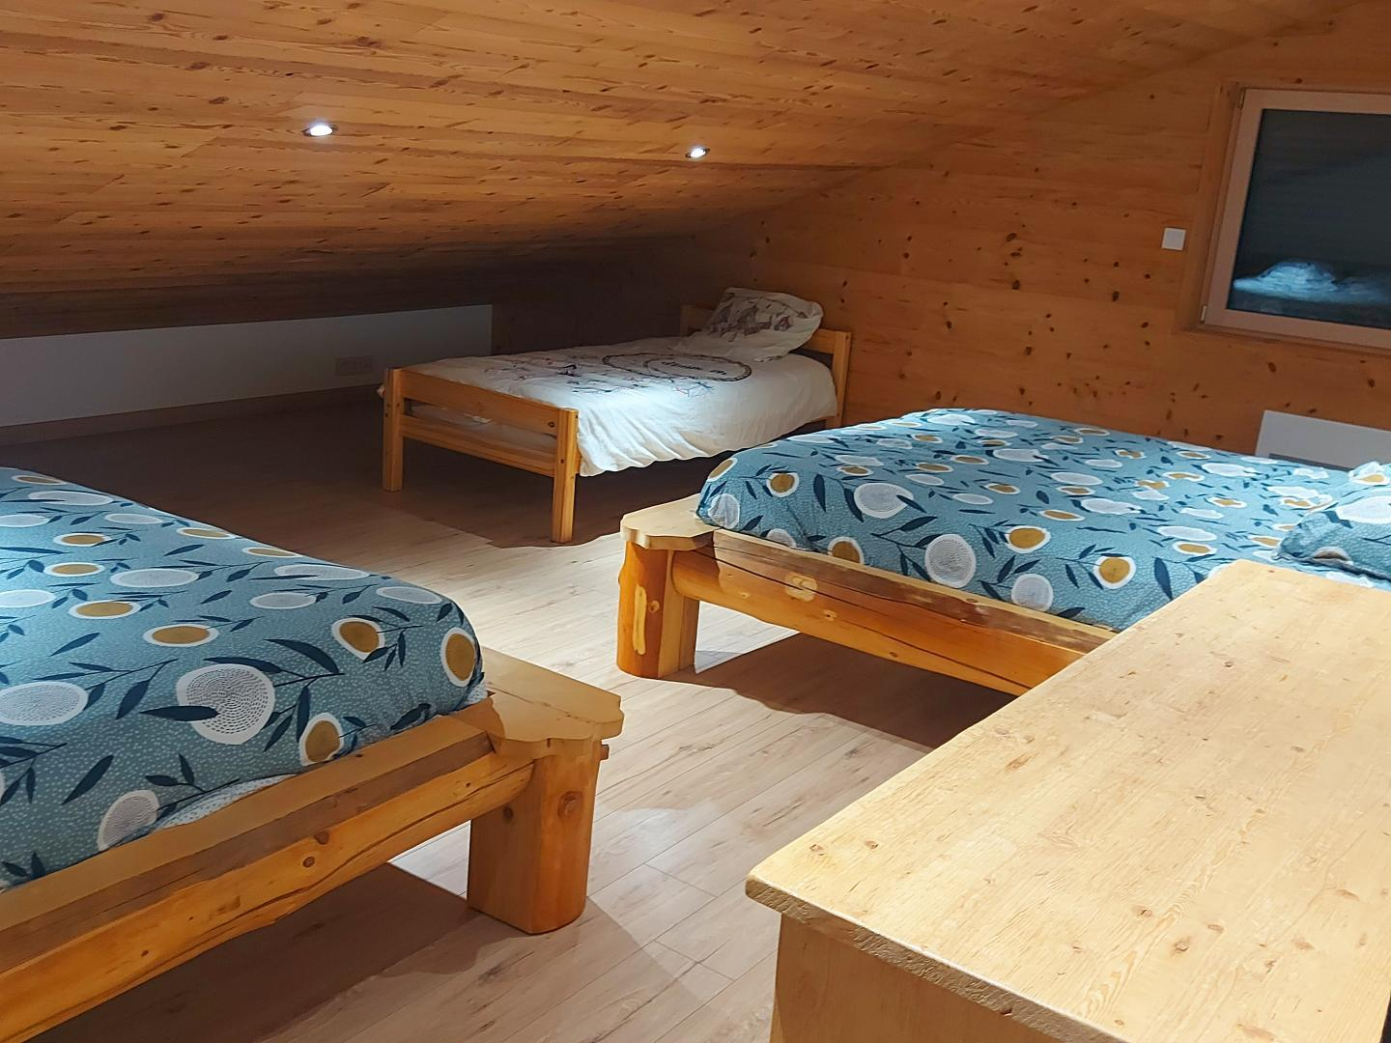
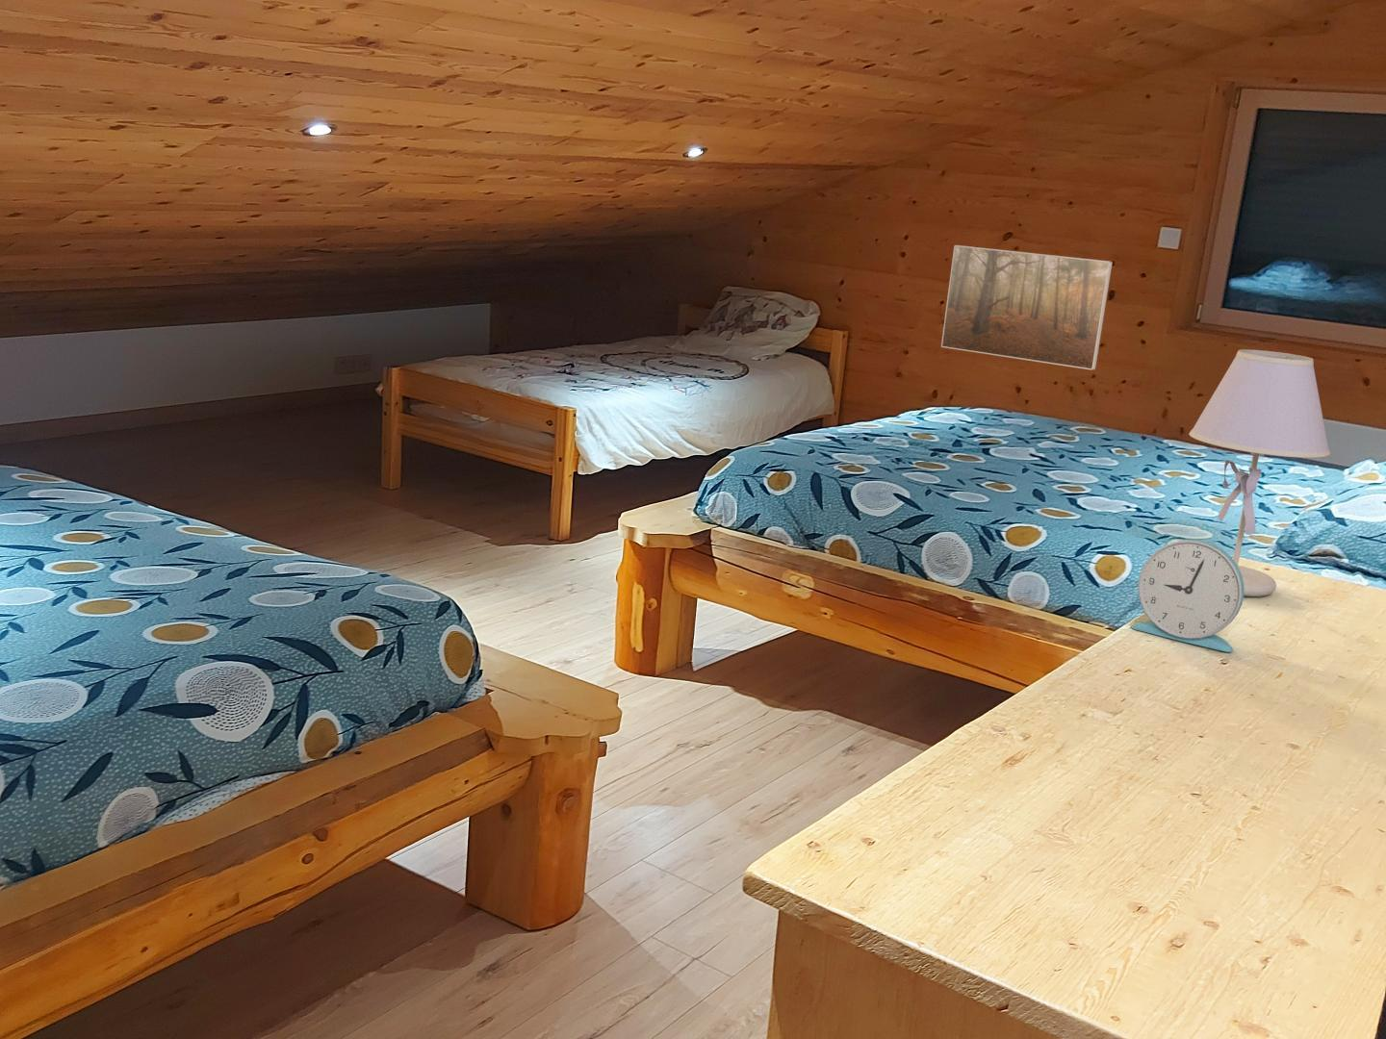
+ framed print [941,244,1113,371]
+ alarm clock [1130,539,1244,654]
+ table lamp [1187,348,1331,597]
